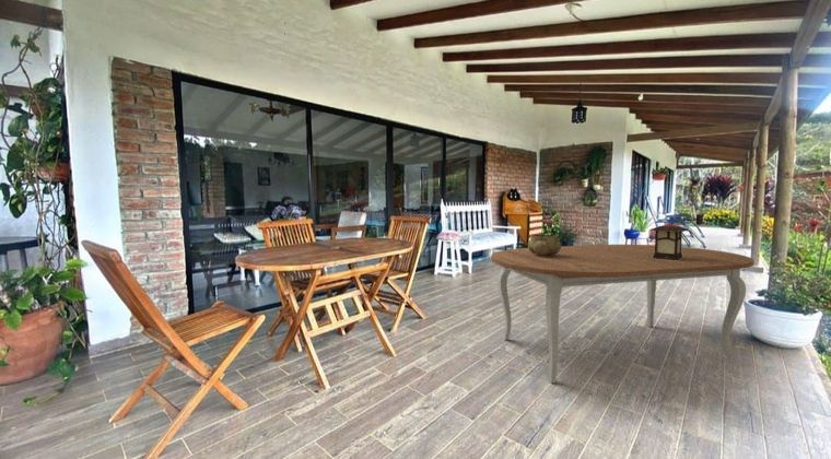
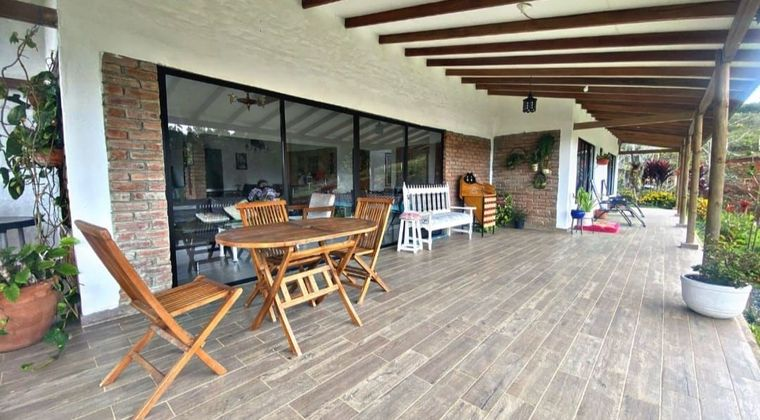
- lantern [648,213,704,260]
- decorative bowl [527,234,562,257]
- dining table [490,244,756,385]
